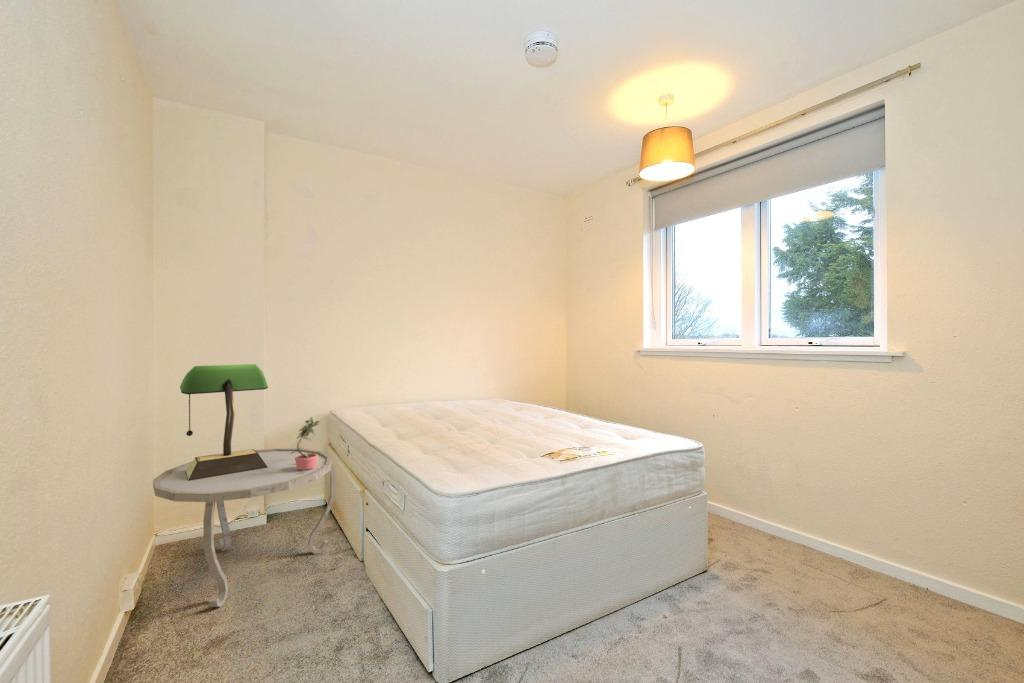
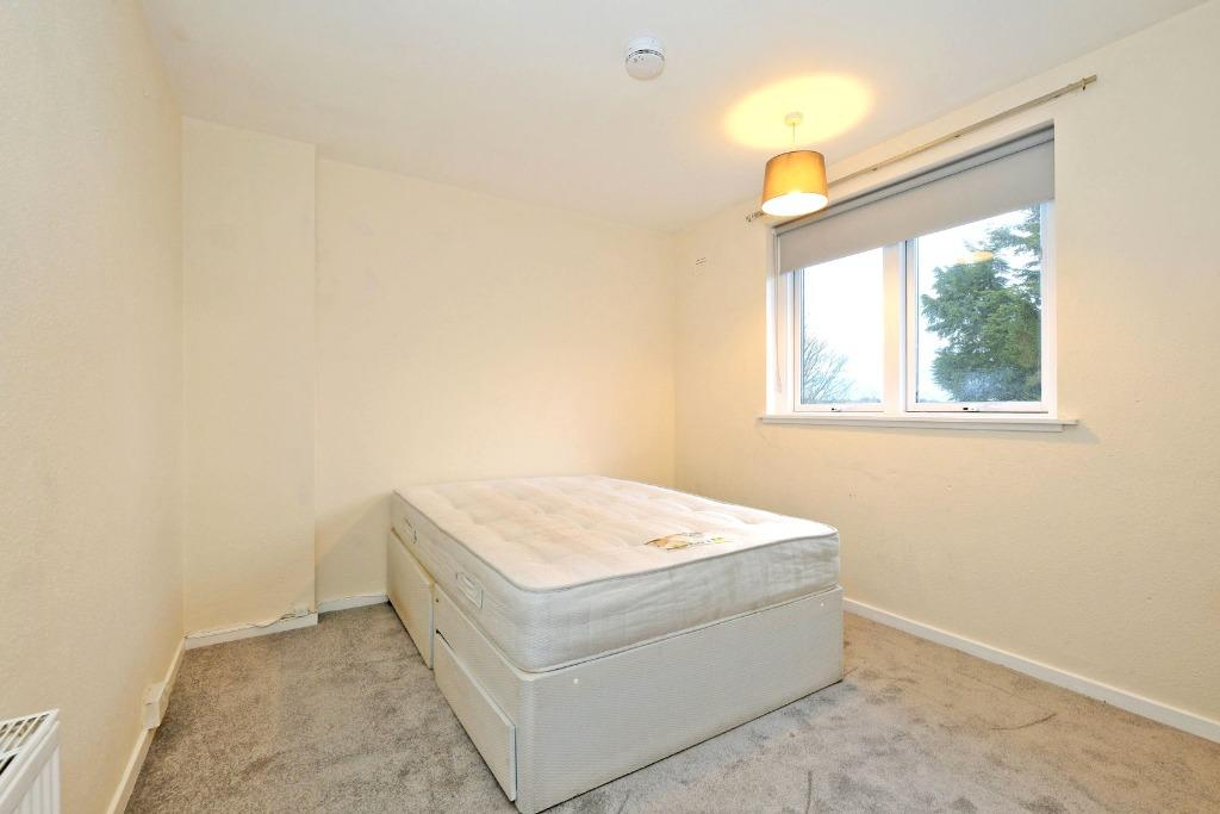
- table lamp [179,363,269,481]
- potted plant [291,416,321,471]
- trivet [152,447,336,608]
